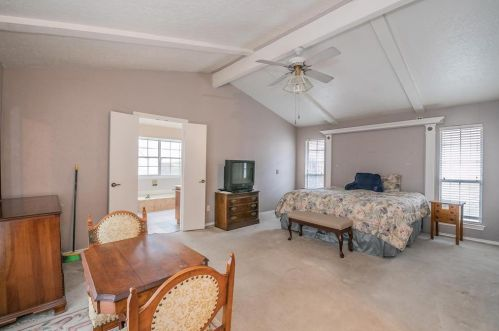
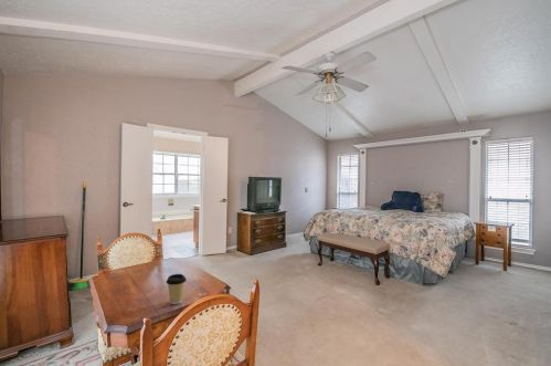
+ coffee cup [166,273,188,305]
